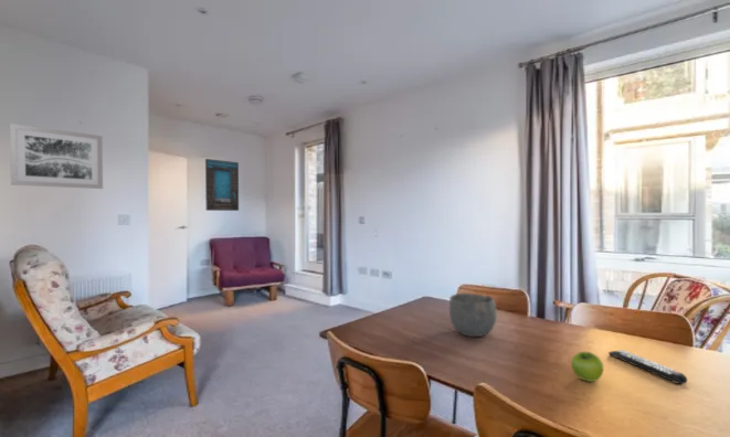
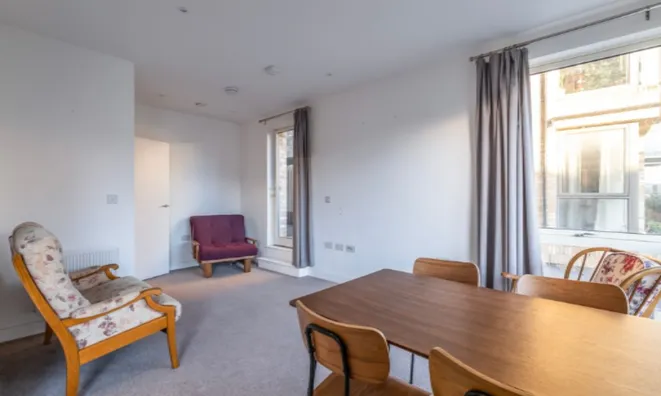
- bowl [448,292,498,338]
- remote control [607,349,688,385]
- wall art [9,122,104,190]
- fruit [570,351,604,383]
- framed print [204,158,240,212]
